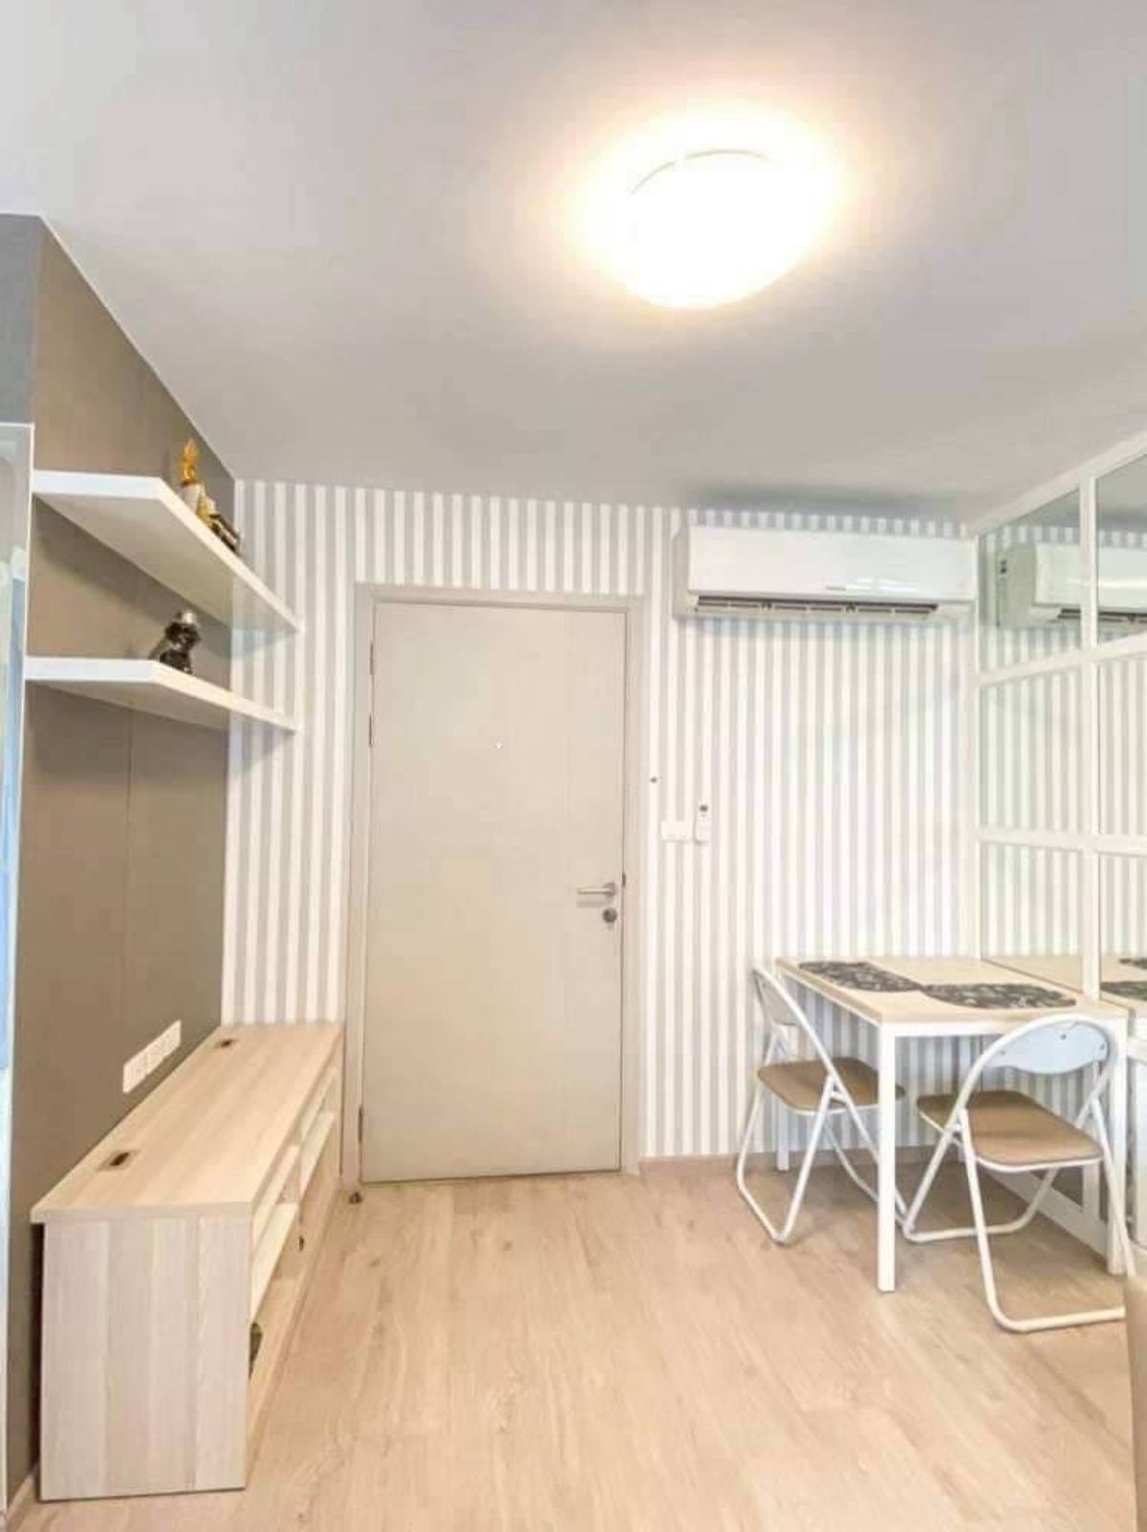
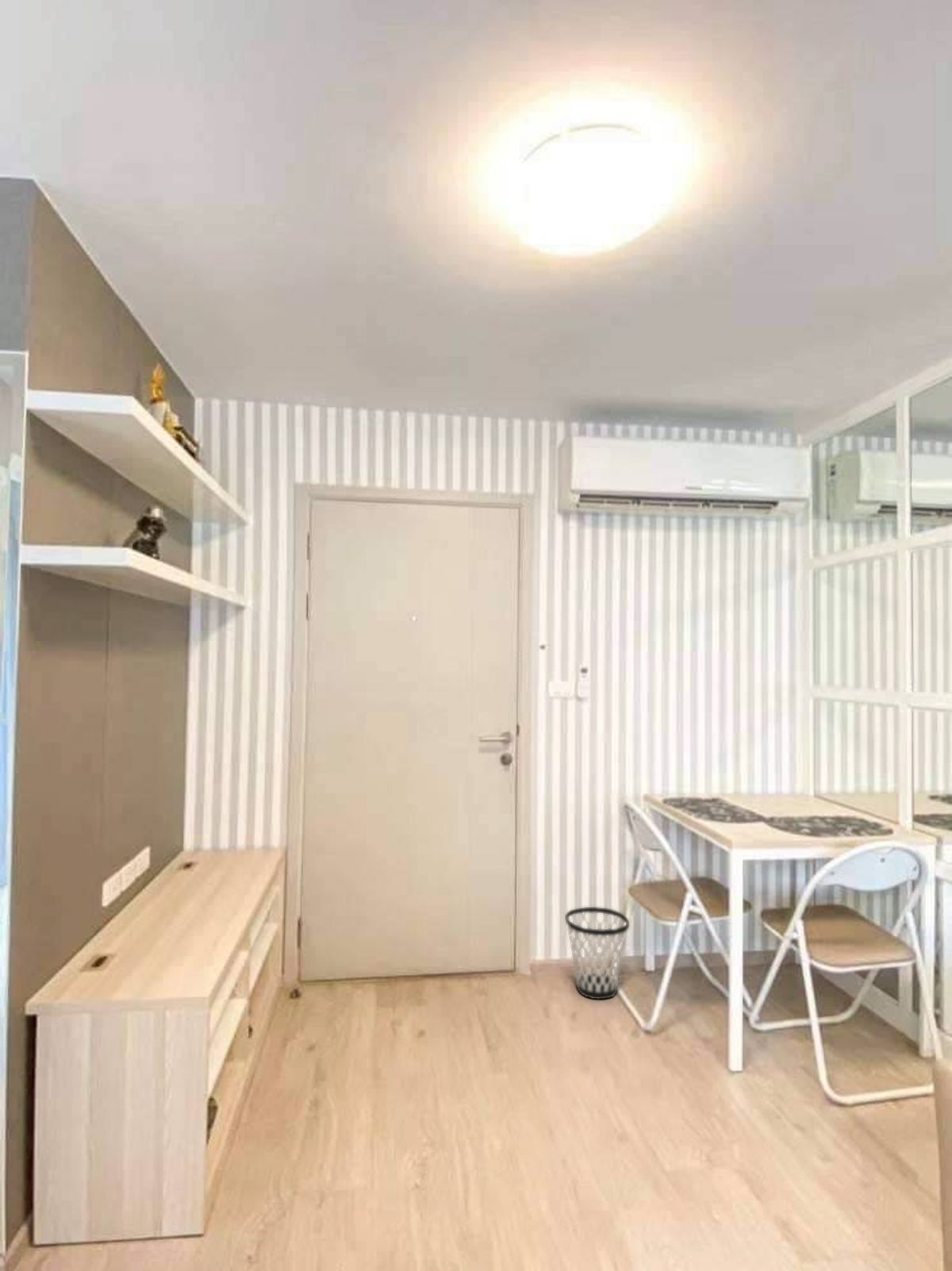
+ wastebasket [564,906,630,1000]
